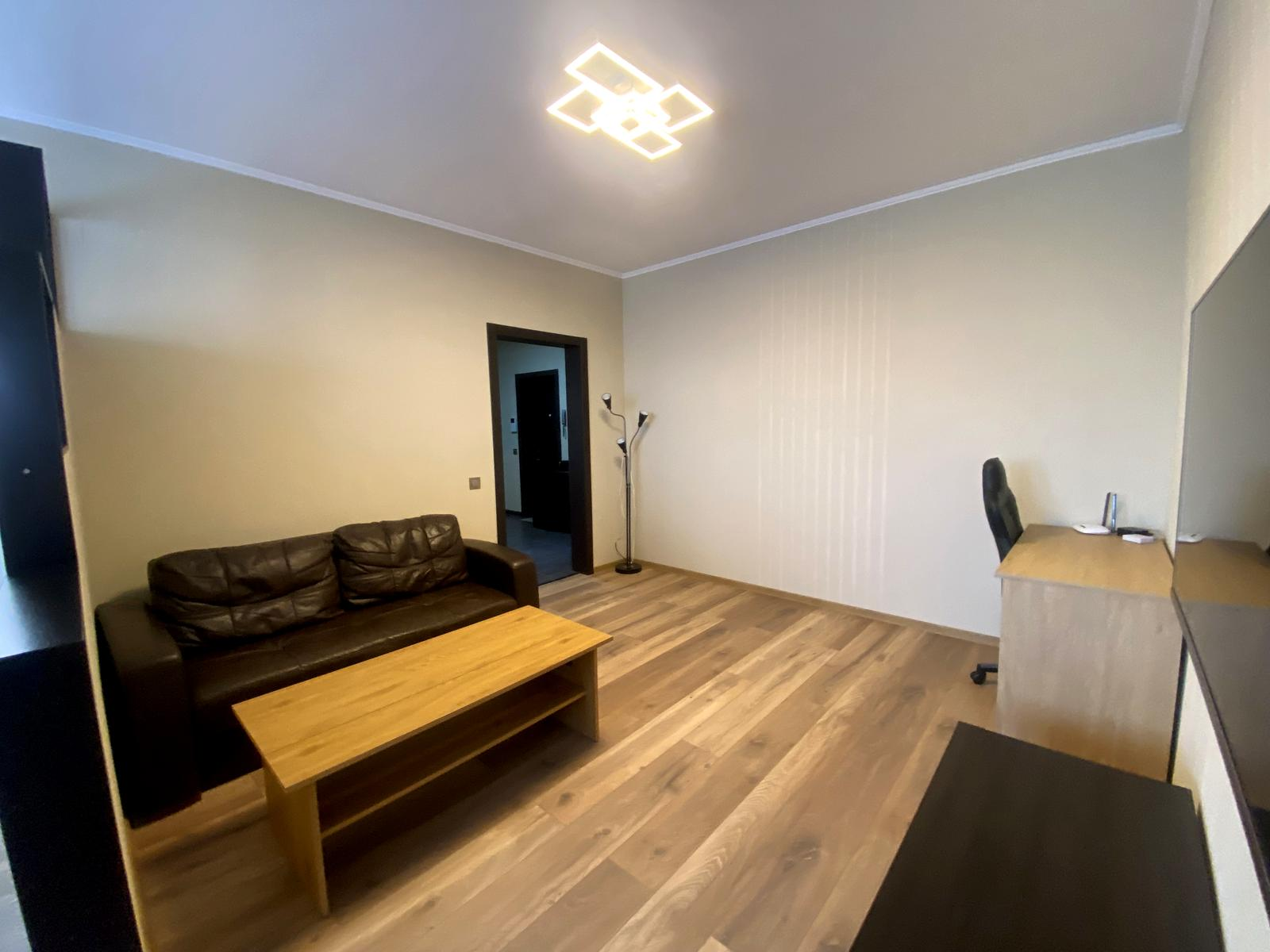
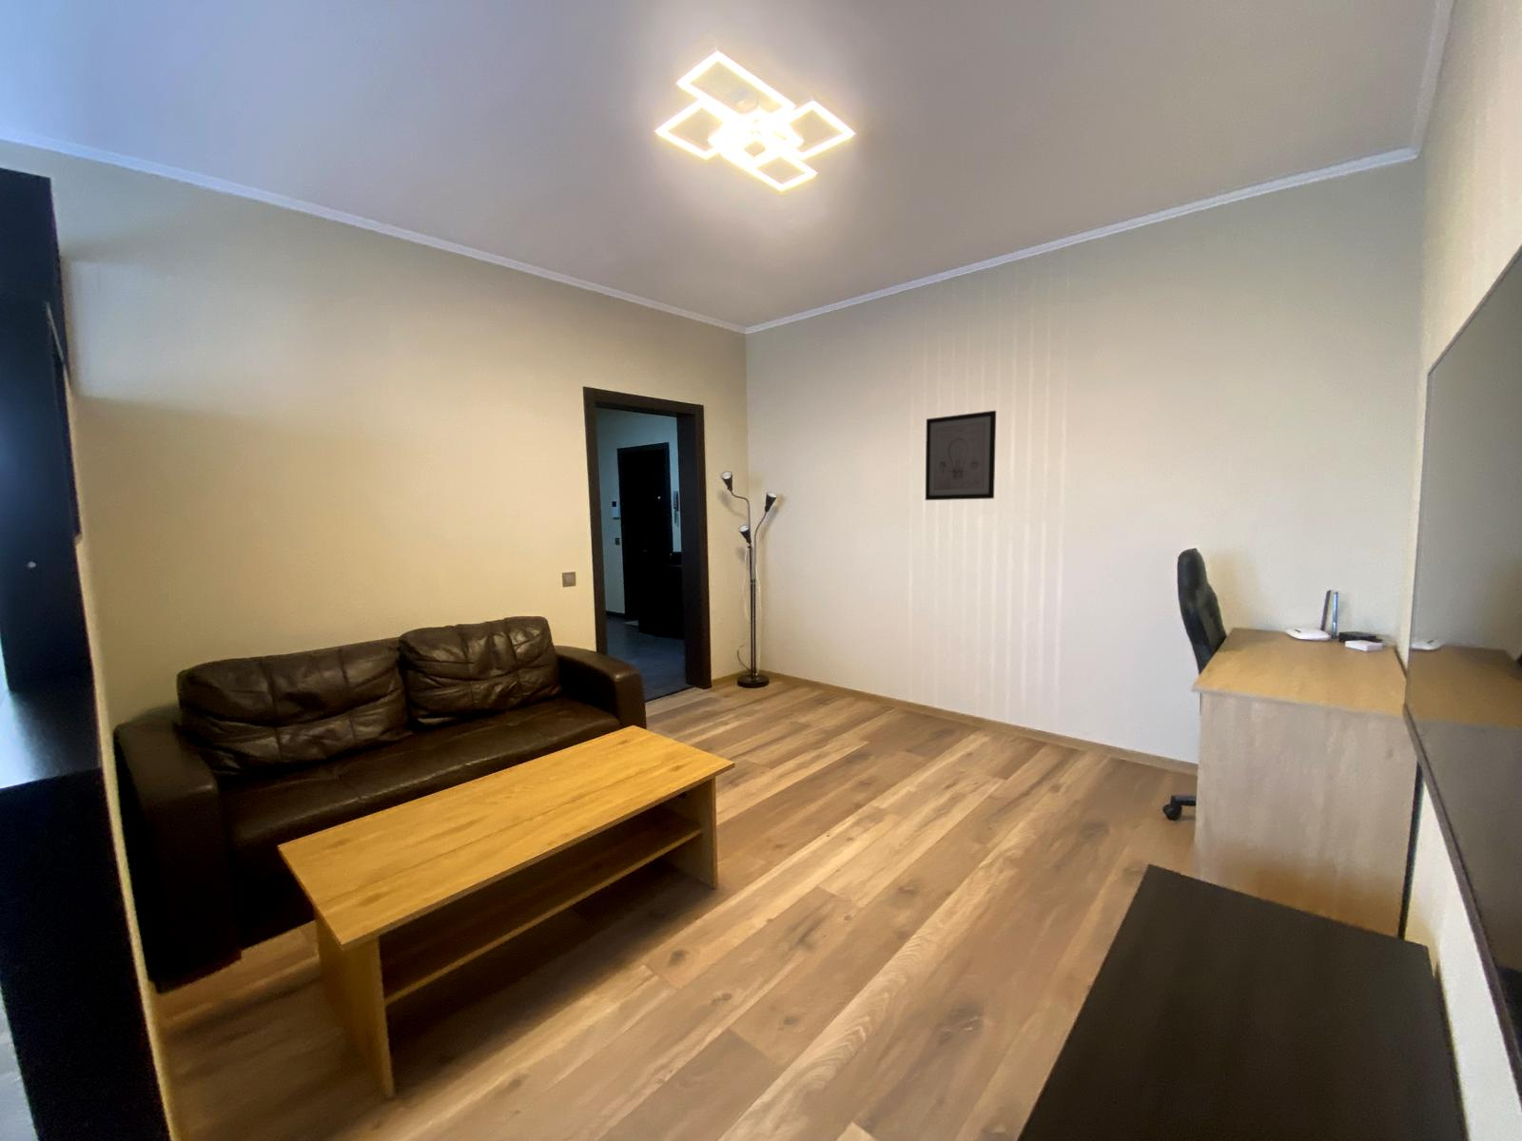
+ wall art [925,410,997,501]
